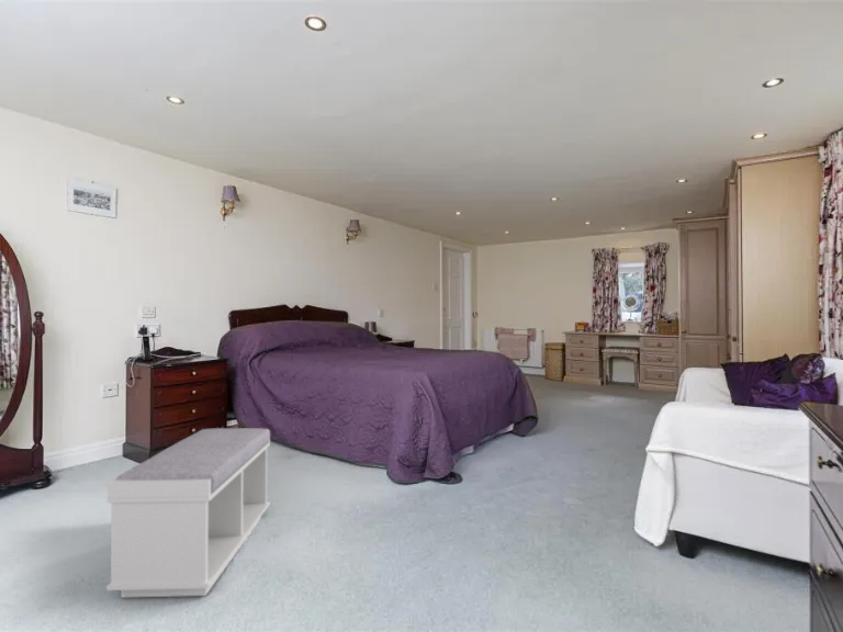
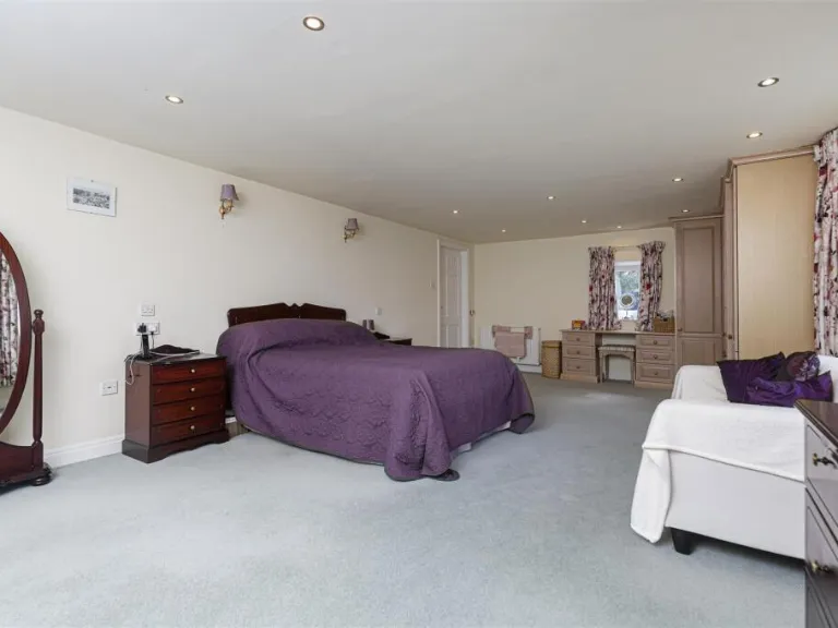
- bench [105,427,271,598]
